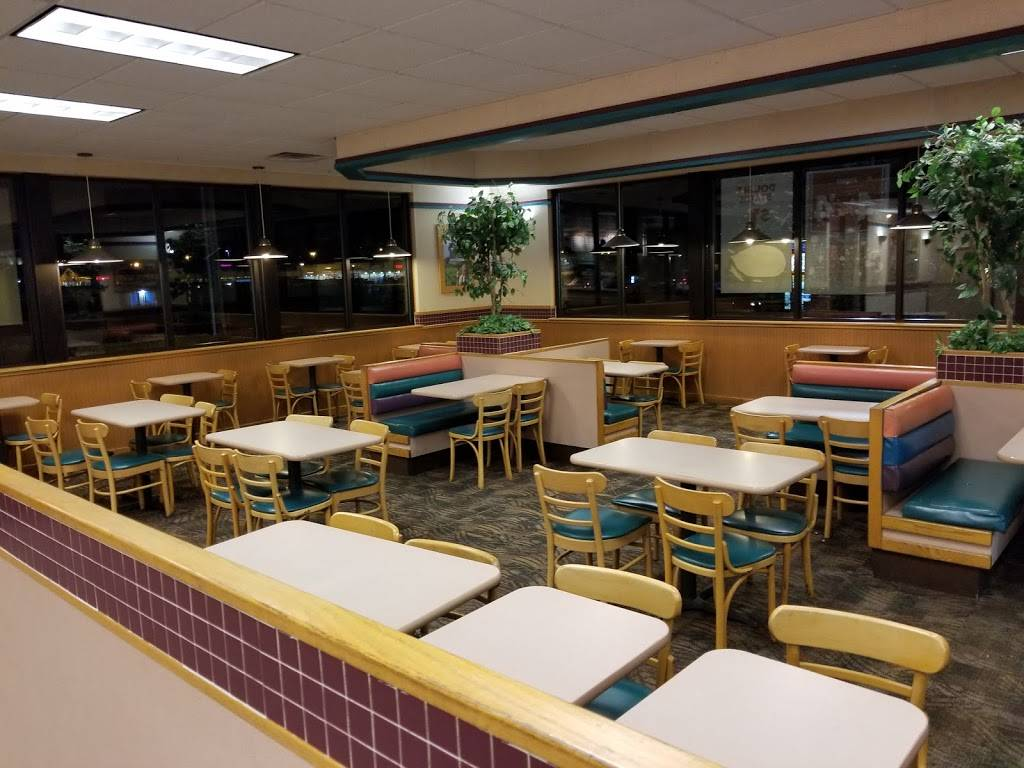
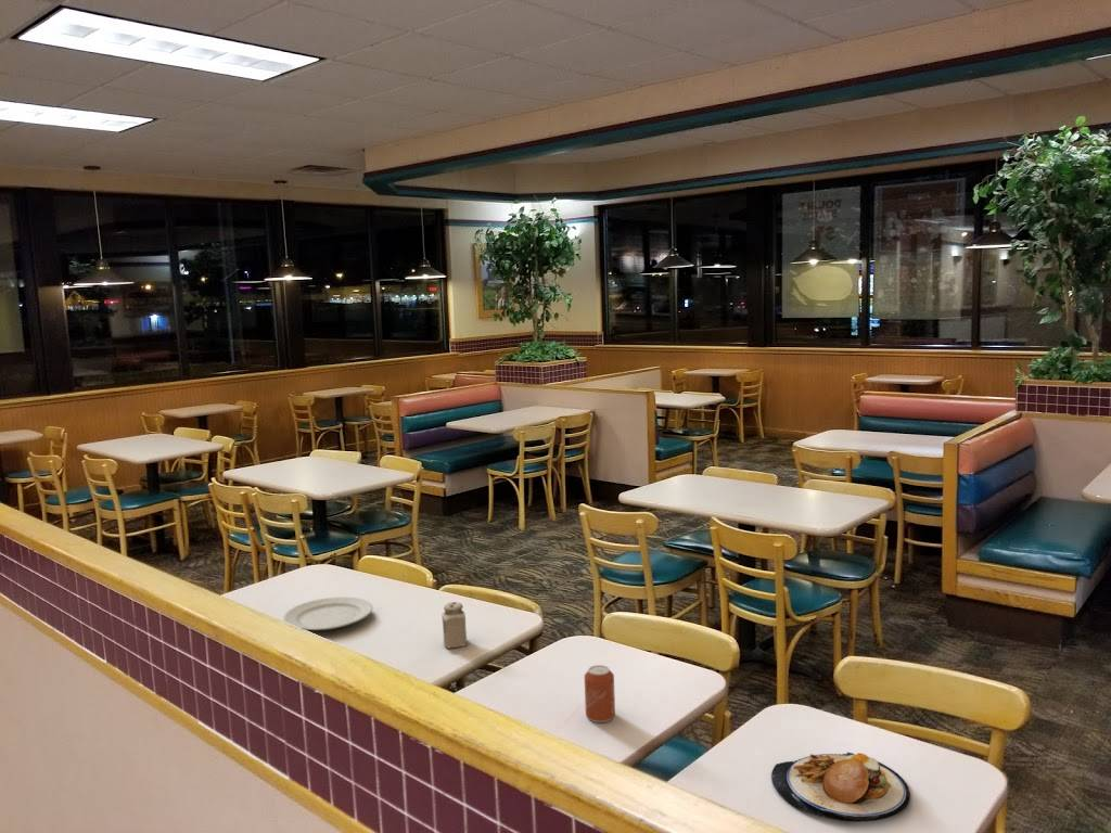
+ can [584,664,616,723]
+ plate [770,752,911,823]
+ chinaware [282,595,373,631]
+ salt shaker [440,601,468,650]
